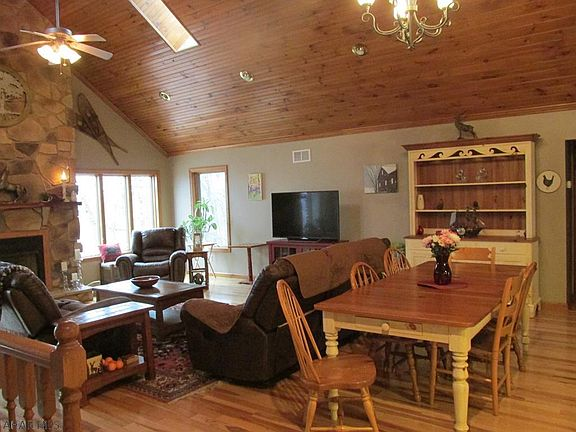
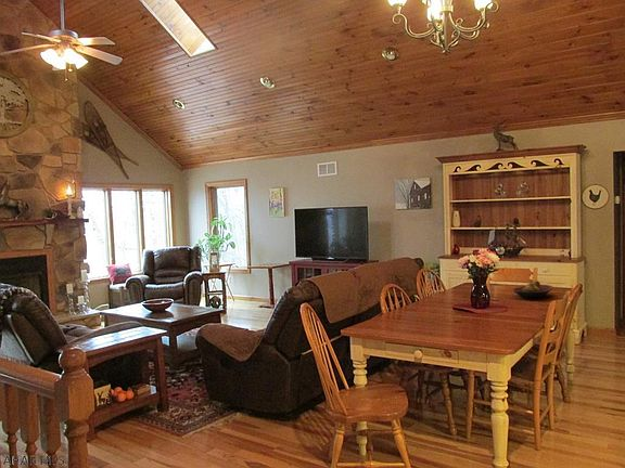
+ fruit bowl [512,280,554,300]
